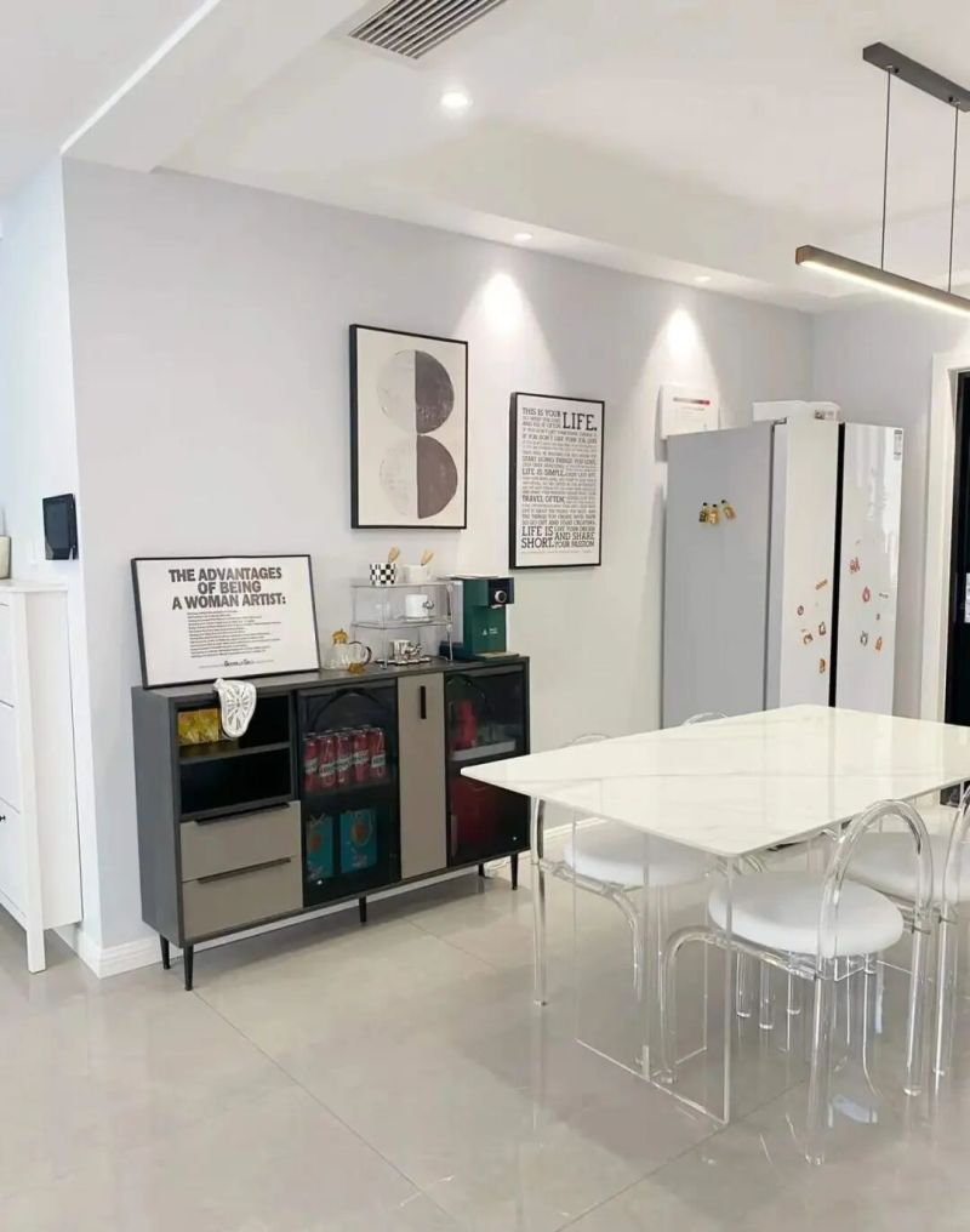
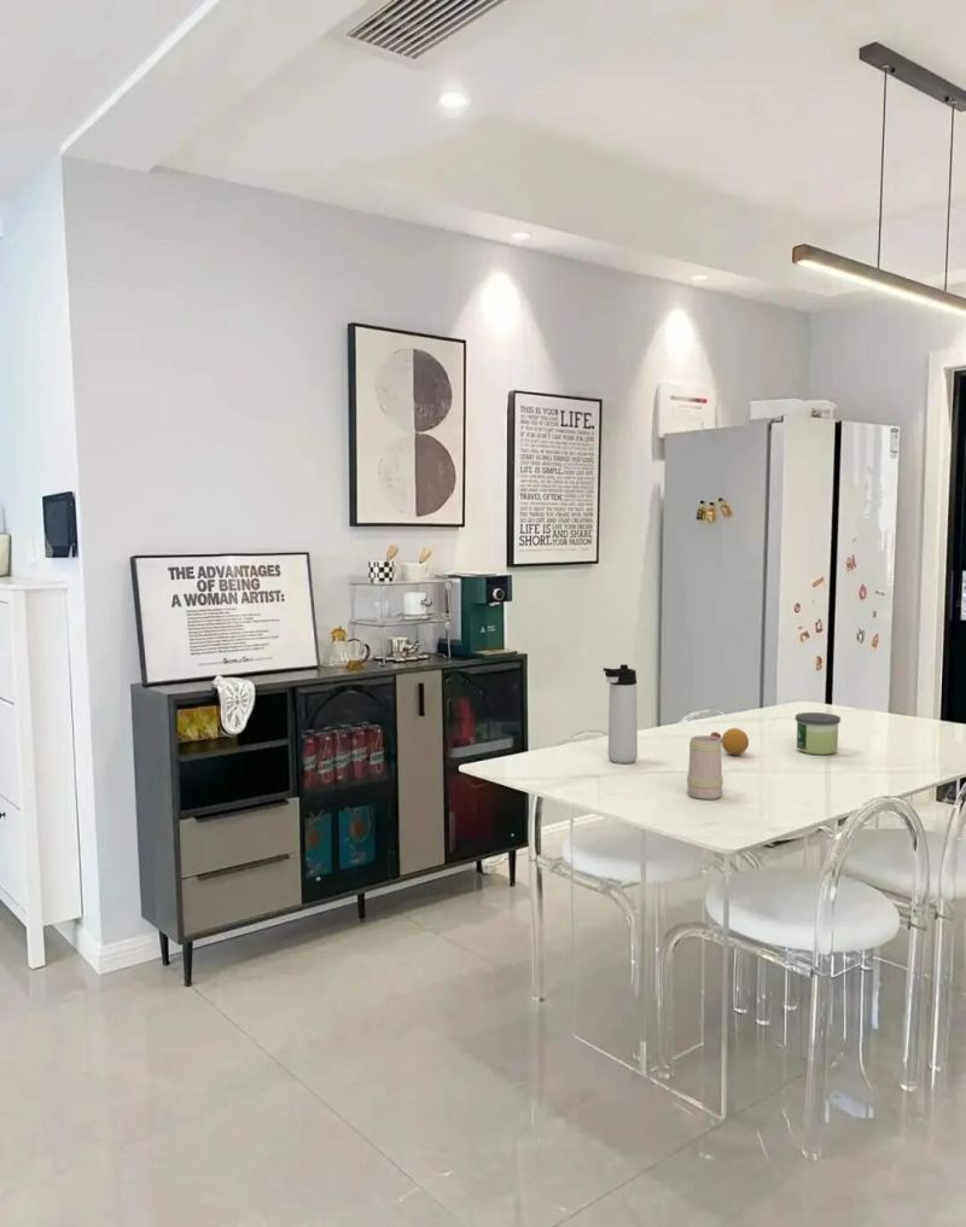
+ fruit [721,727,750,756]
+ candle [795,711,842,756]
+ mug [686,731,724,801]
+ thermos bottle [603,663,639,764]
